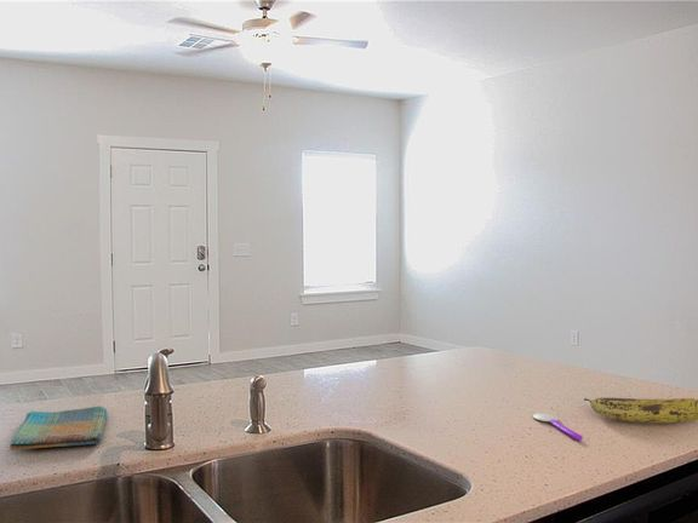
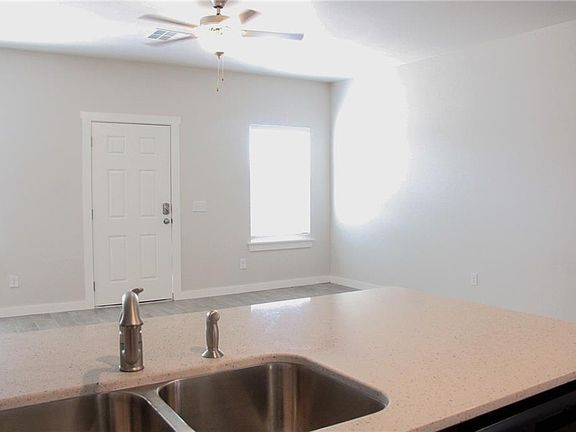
- fruit [583,397,698,424]
- spoon [532,413,584,441]
- dish towel [8,406,108,452]
